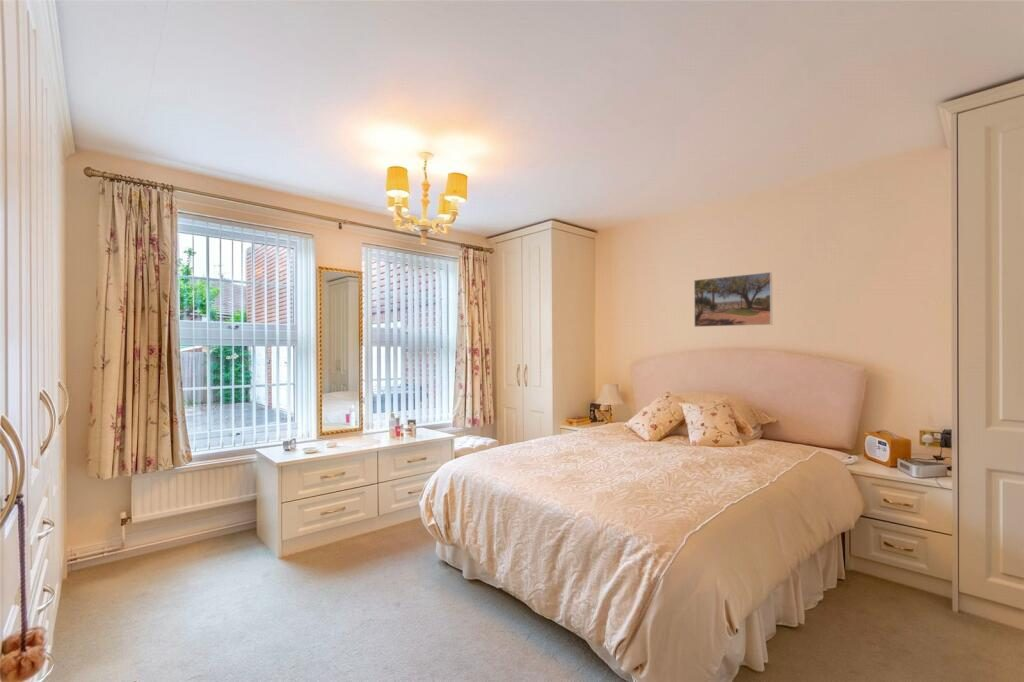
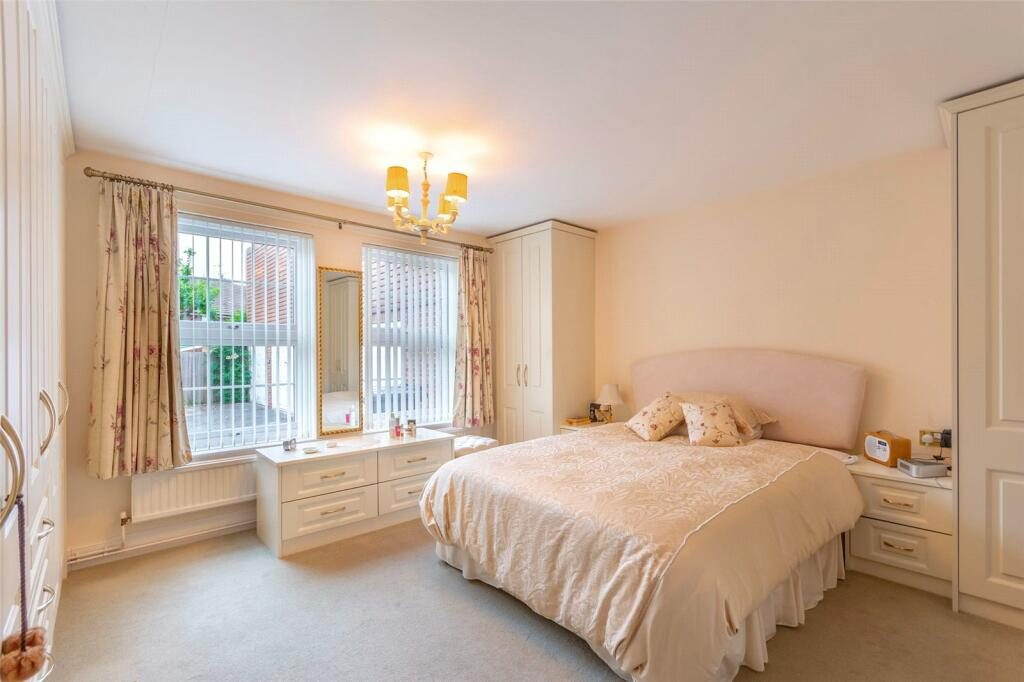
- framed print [693,271,773,328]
